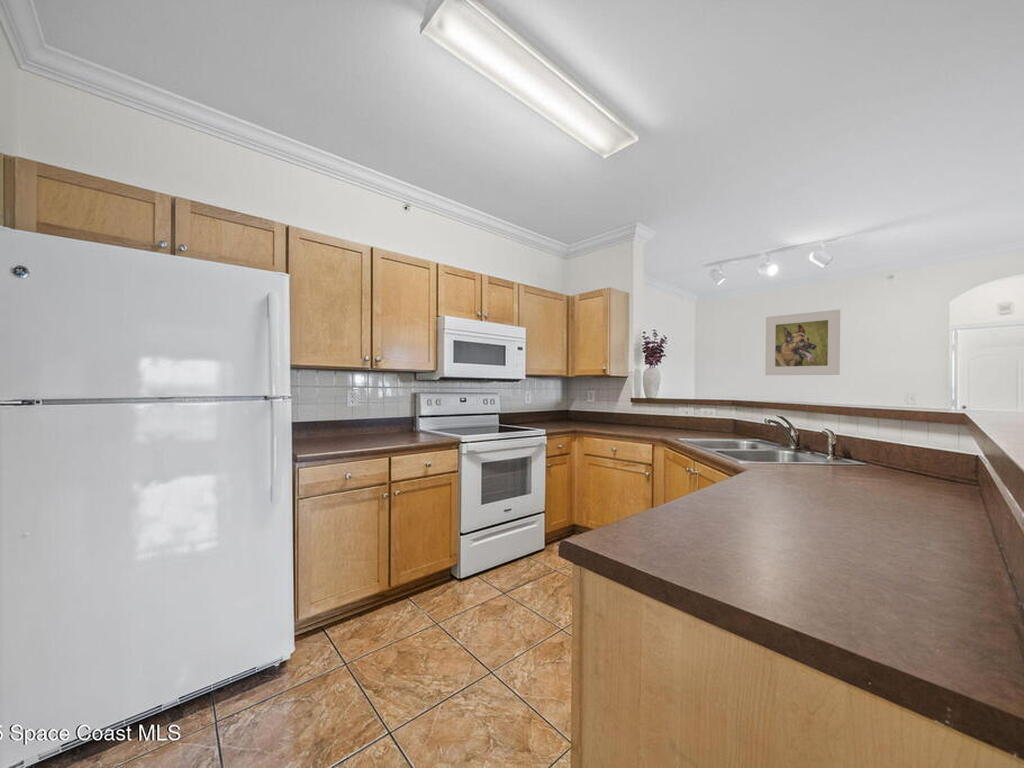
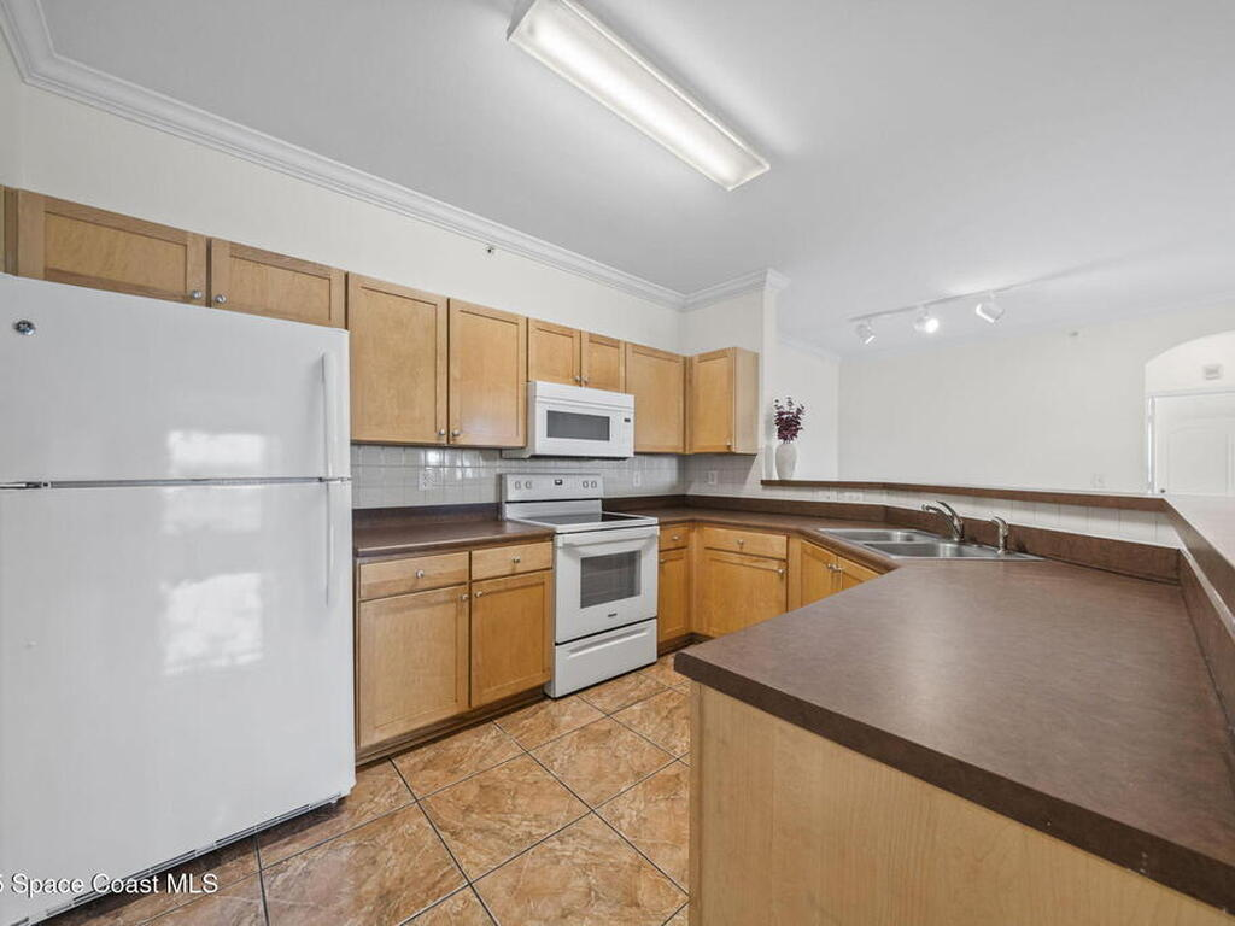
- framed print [764,309,841,376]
